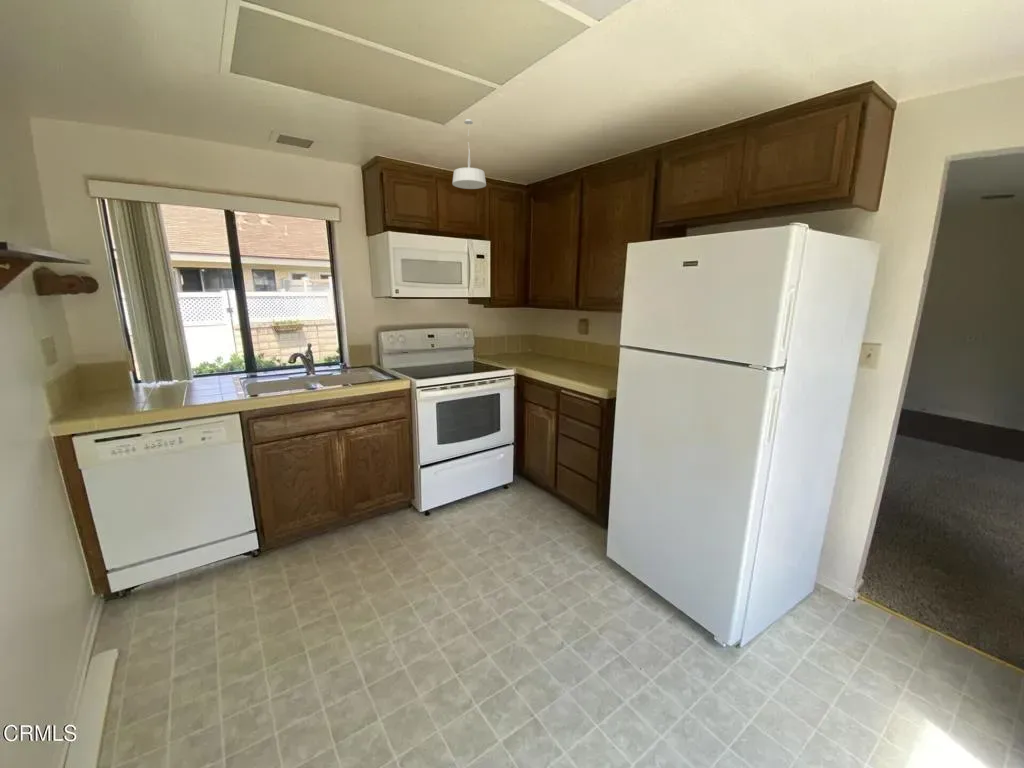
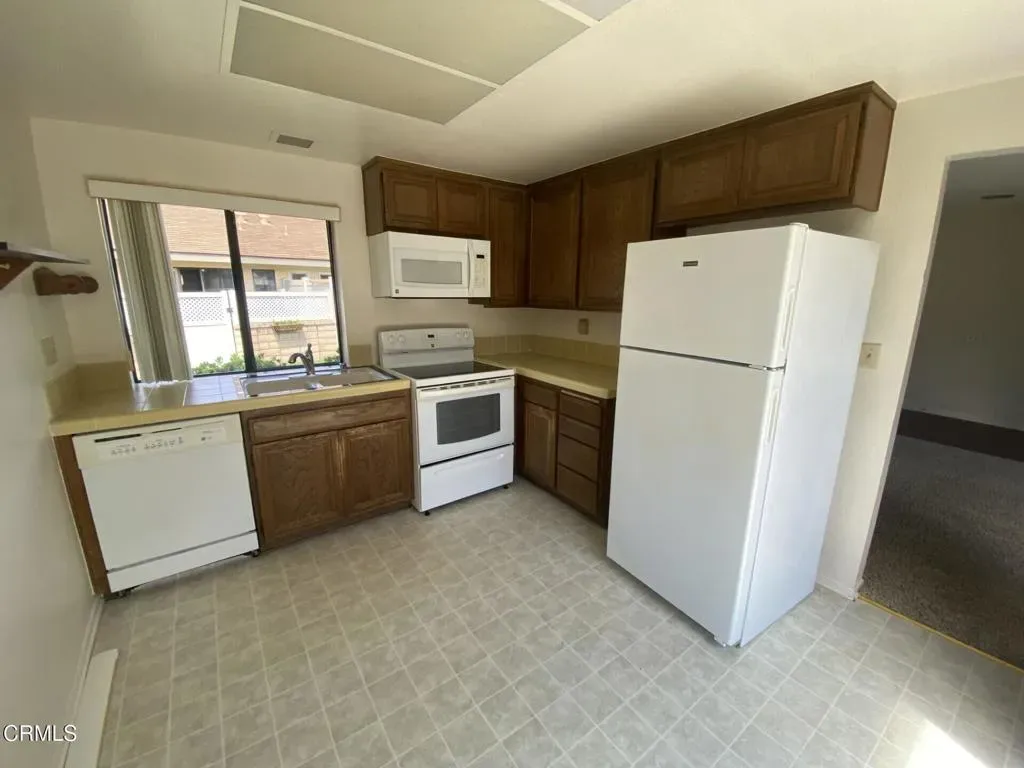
- pendant light [451,118,487,190]
